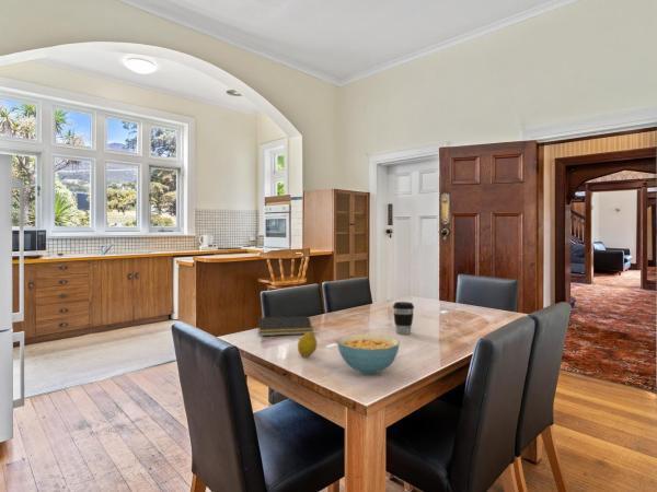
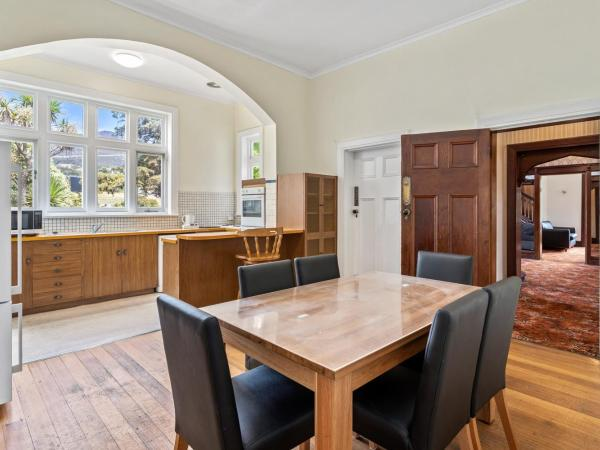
- coffee cup [392,301,415,336]
- cereal bowl [336,332,401,375]
- notepad [256,315,314,337]
- fruit [297,332,318,358]
